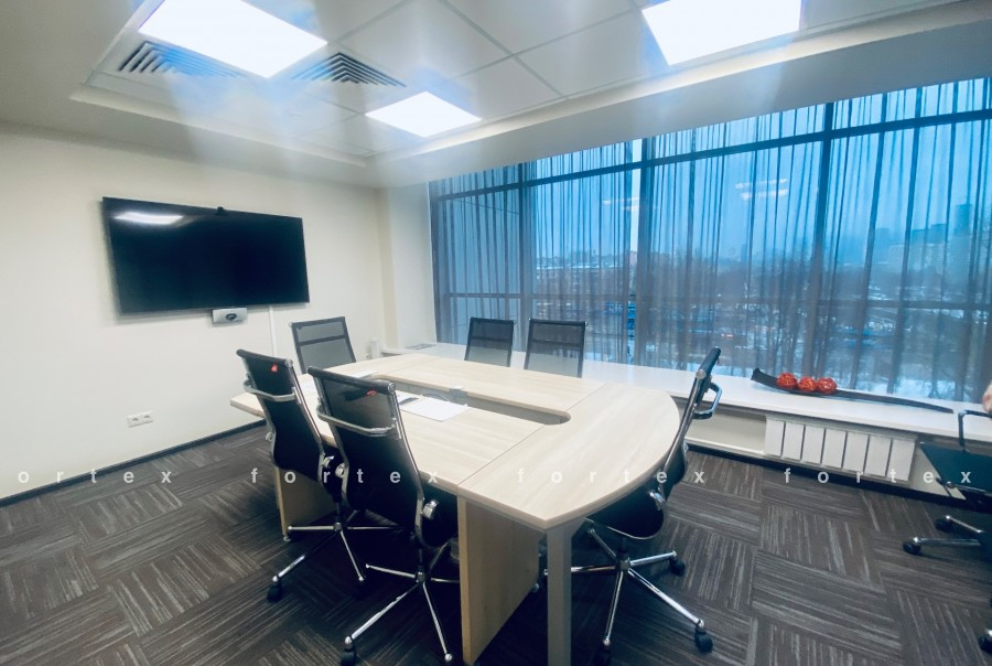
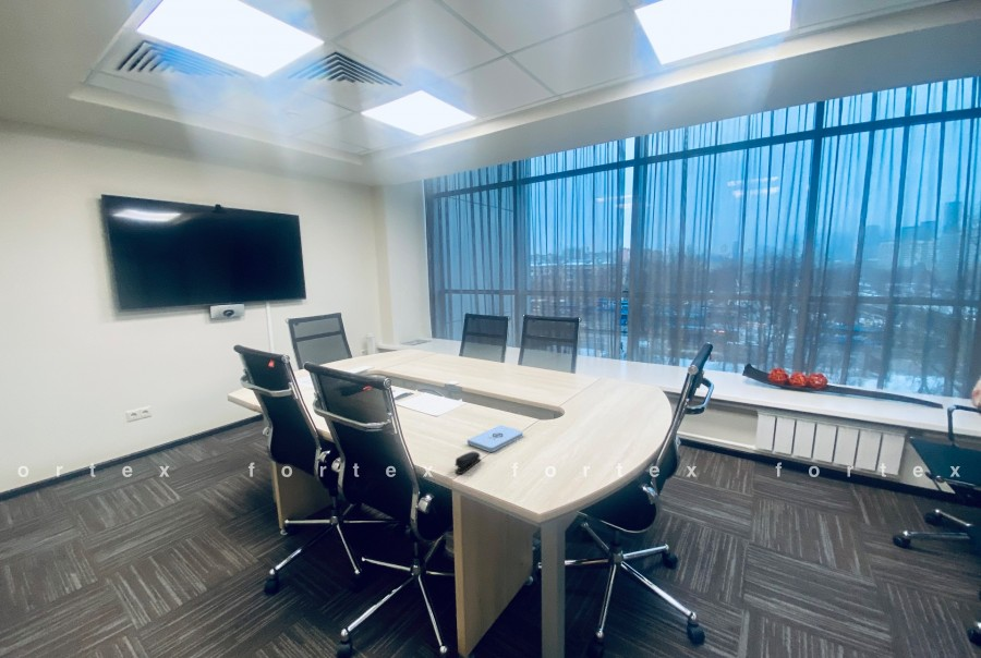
+ stapler [453,451,482,475]
+ notepad [467,424,524,453]
